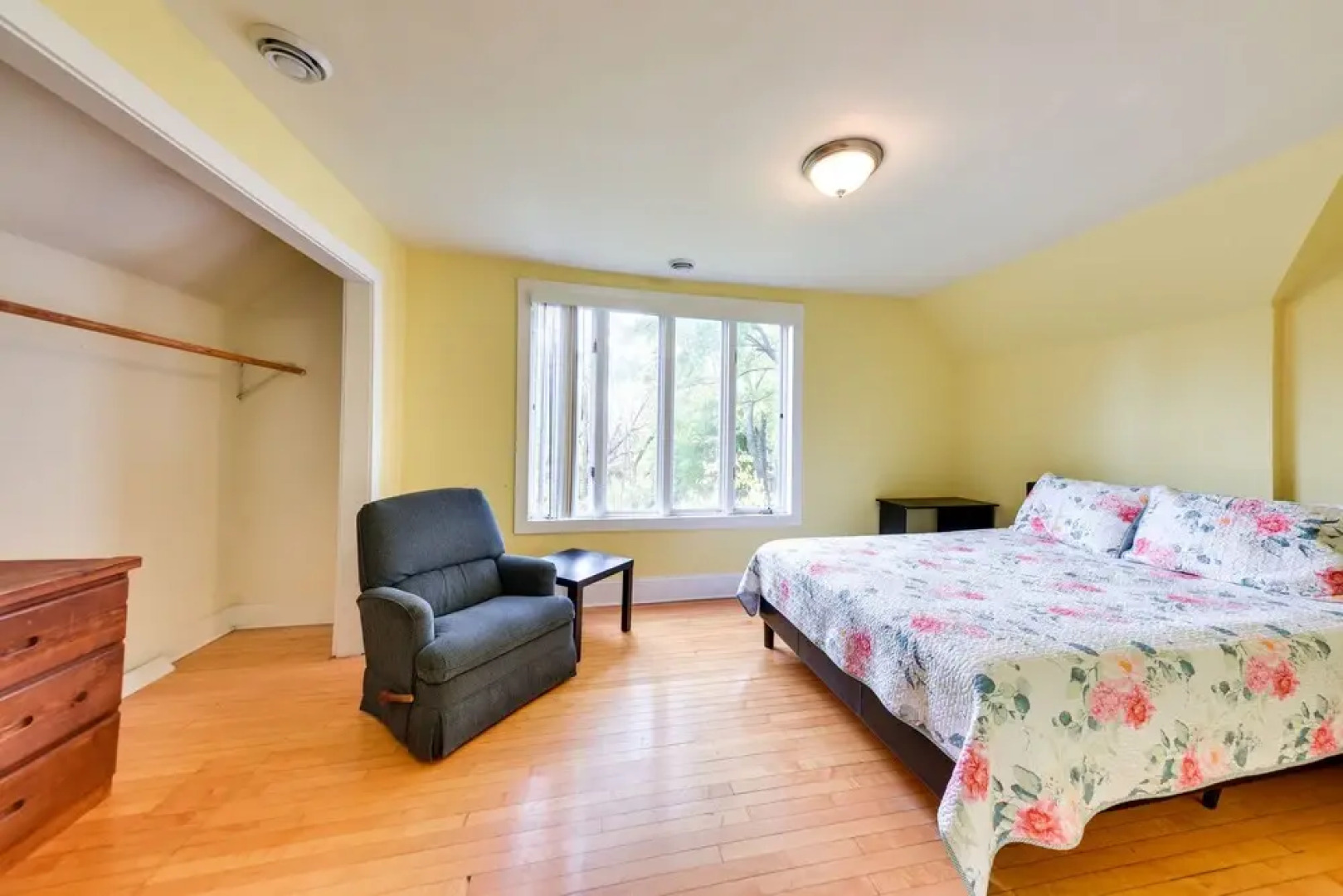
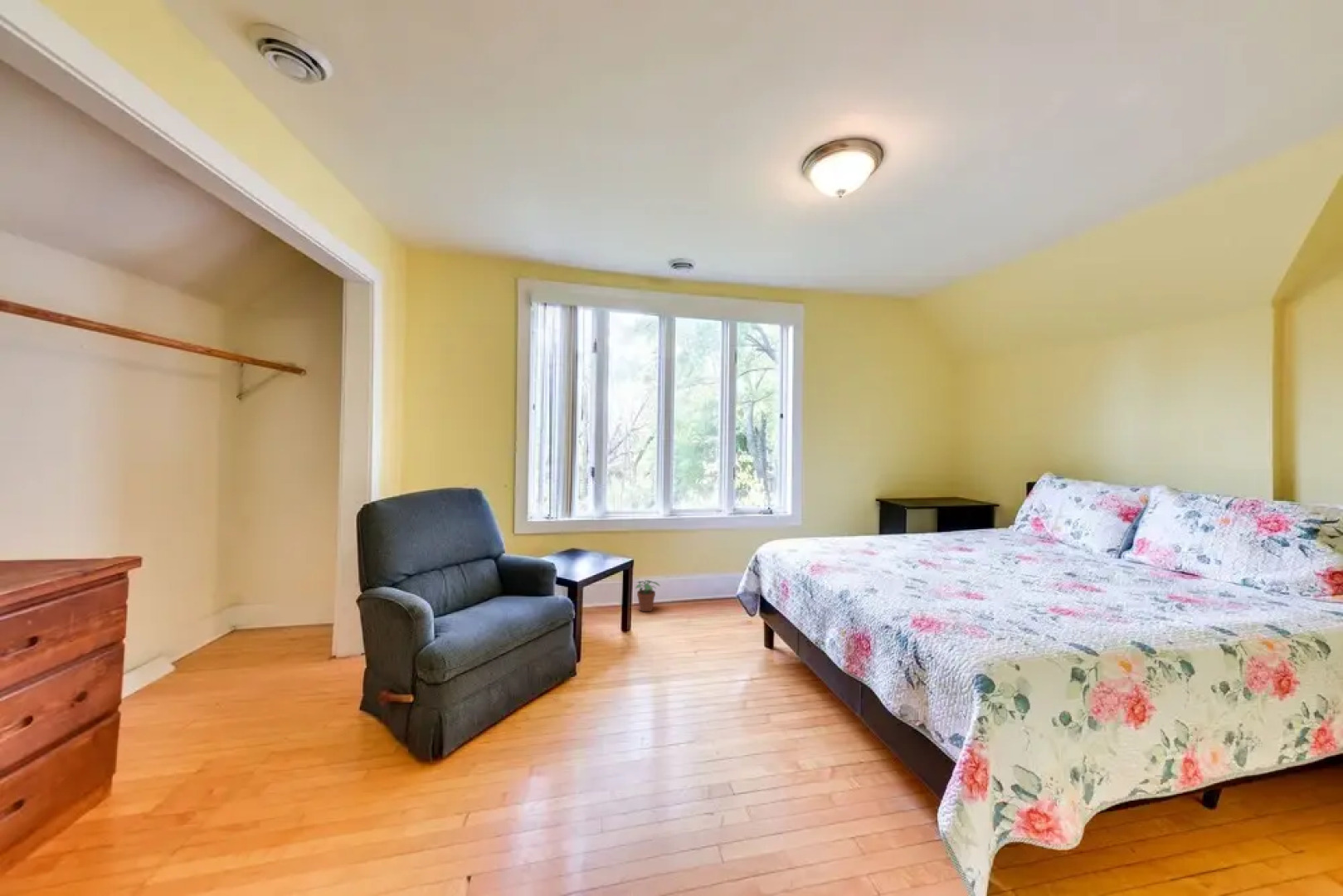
+ potted plant [635,579,661,612]
